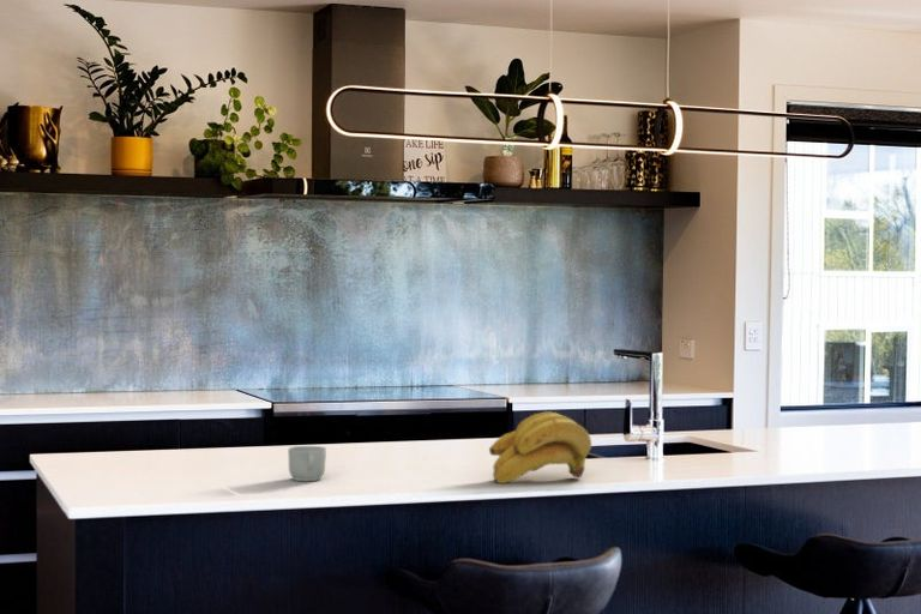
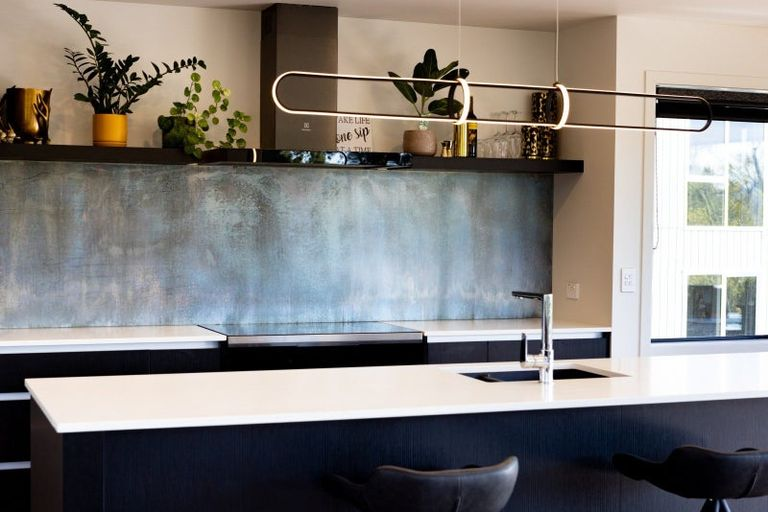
- banana bunch [488,411,592,484]
- mug [287,445,327,482]
